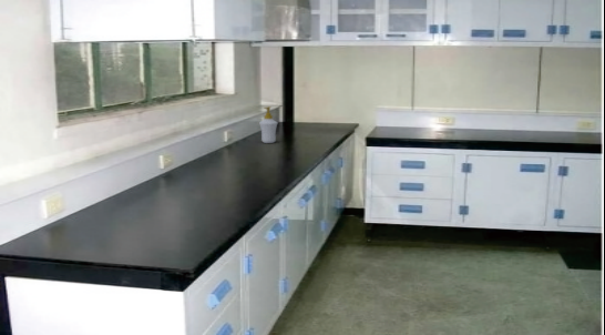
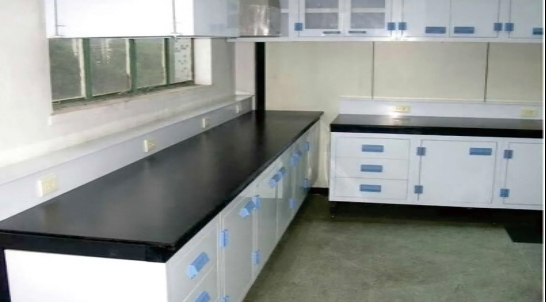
- soap bottle [258,105,278,144]
